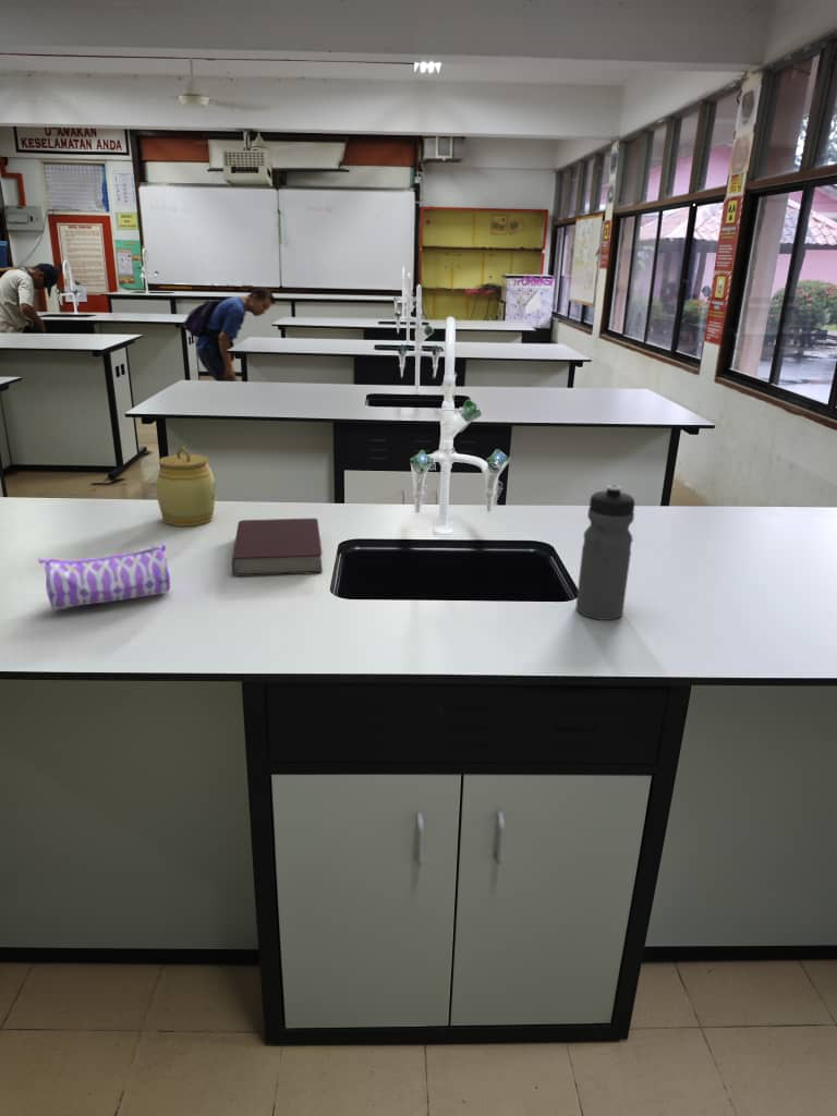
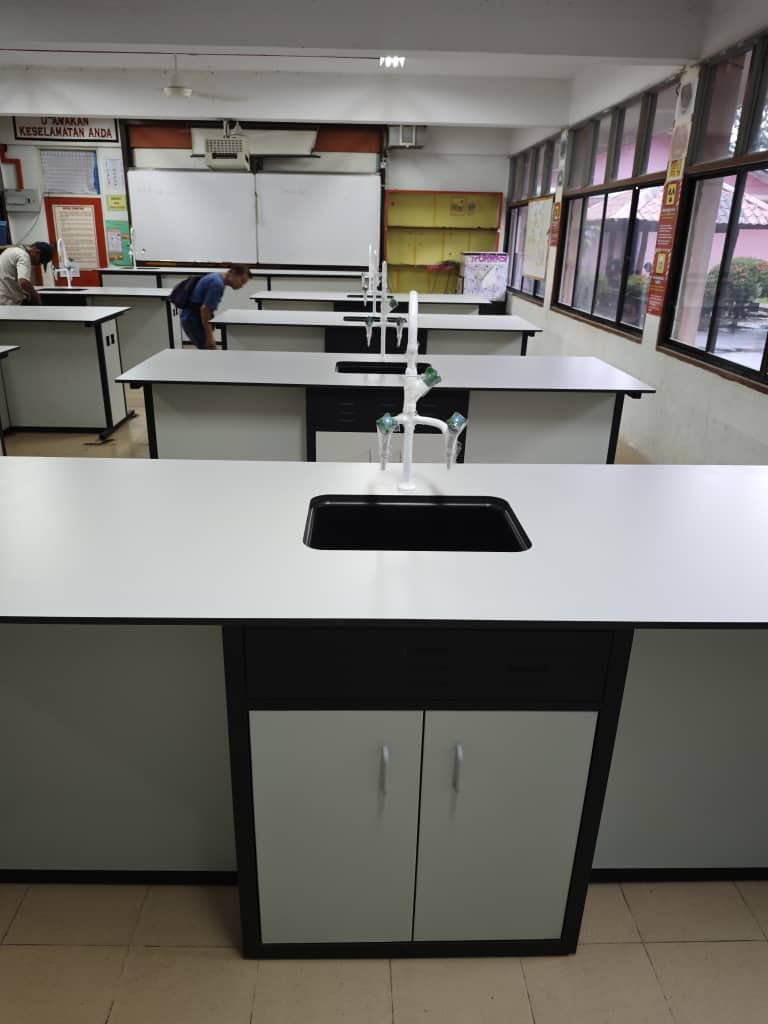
- book [230,518,324,578]
- pencil case [37,542,171,610]
- jar [155,446,217,527]
- water bottle [575,484,636,621]
